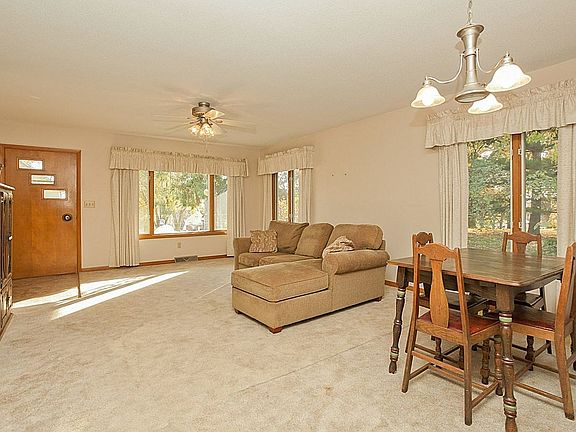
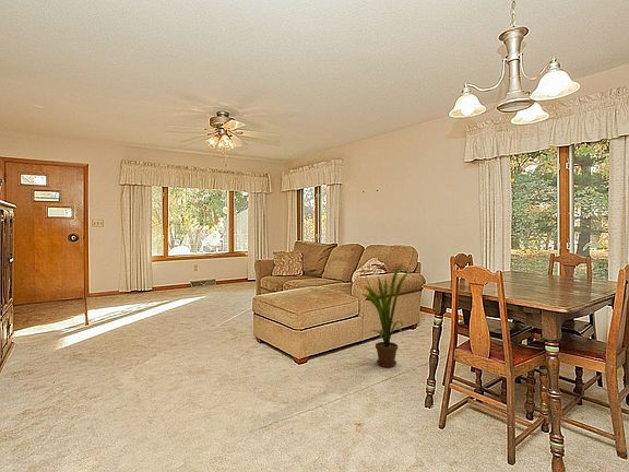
+ house plant [355,259,413,368]
